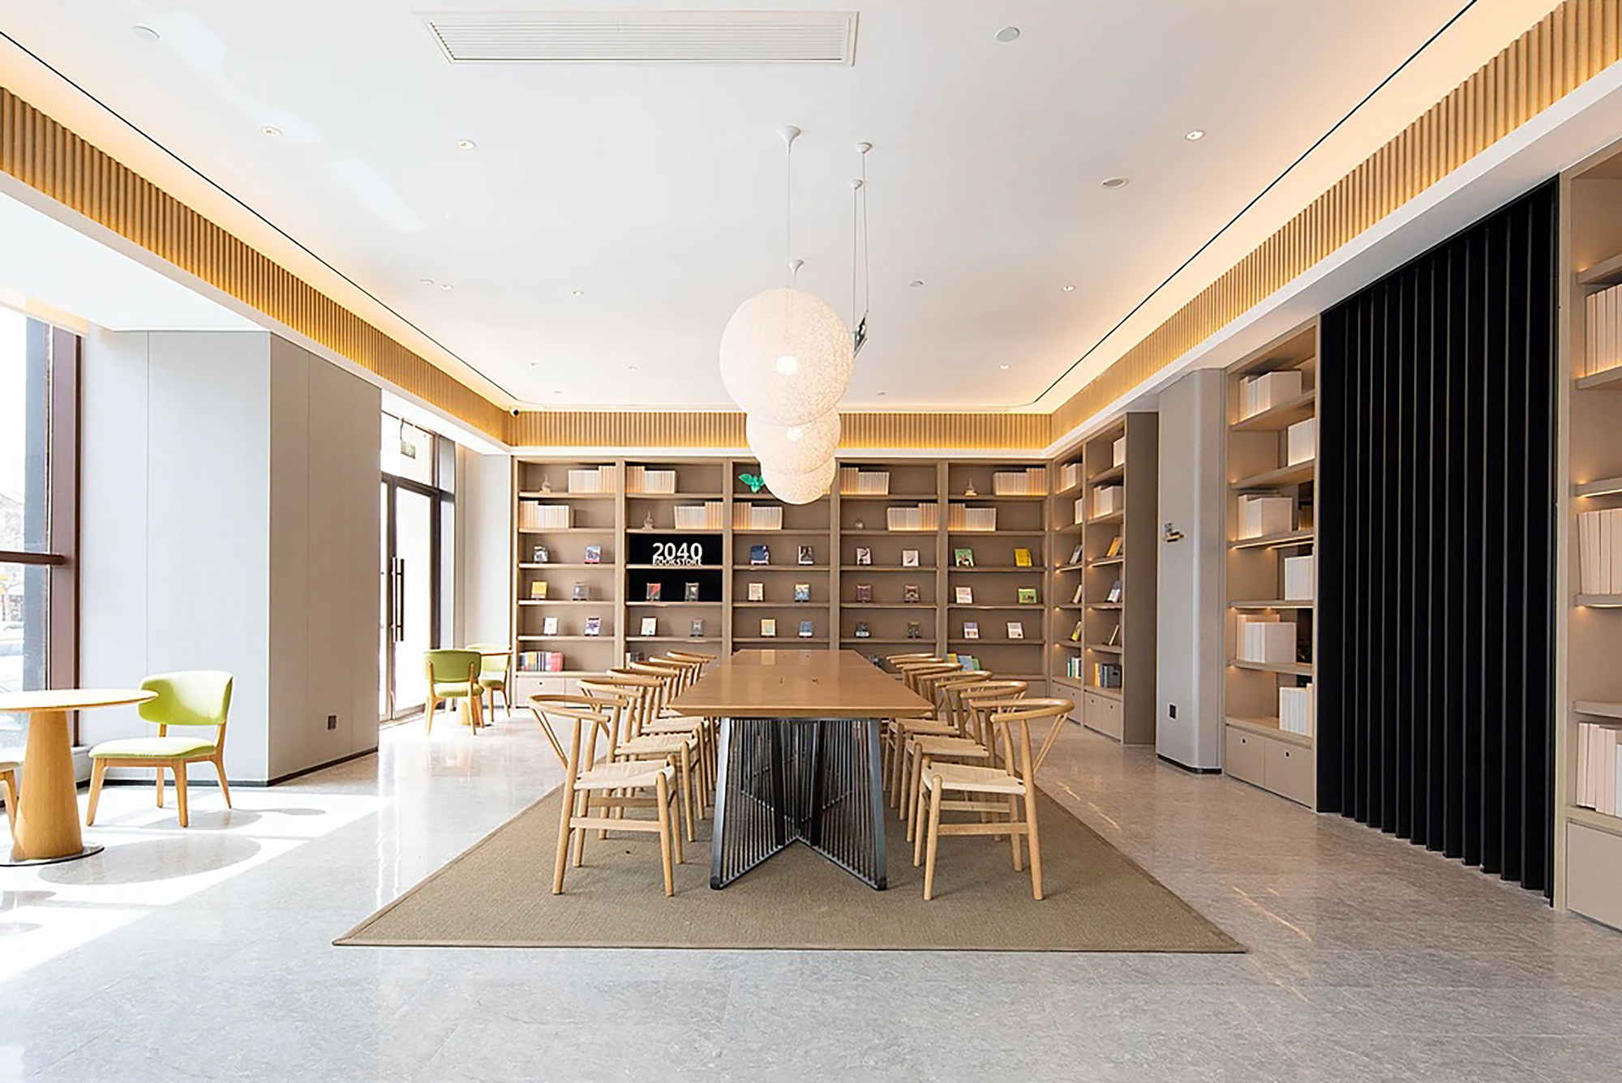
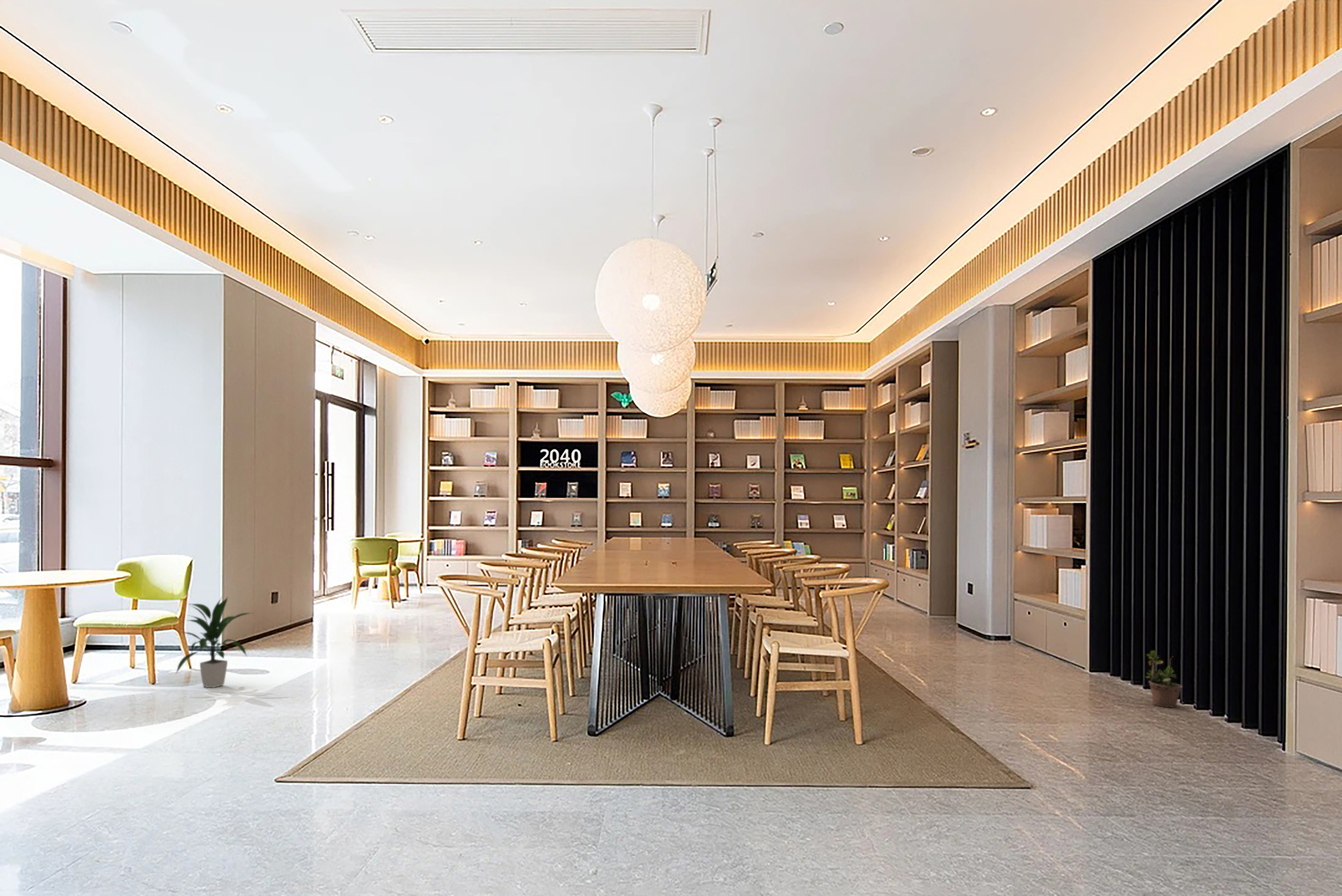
+ indoor plant [175,595,253,689]
+ potted plant [1145,650,1183,708]
